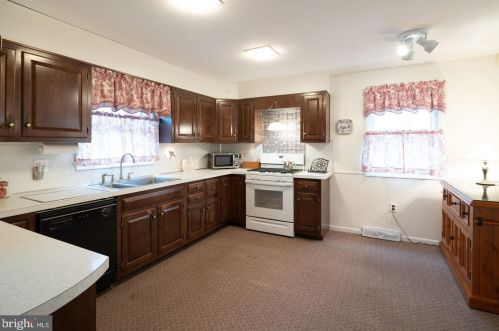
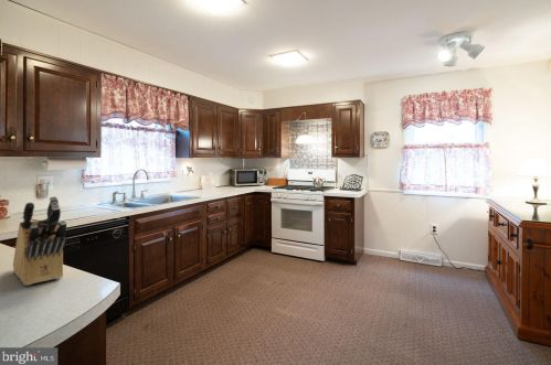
+ knife block [12,195,67,287]
